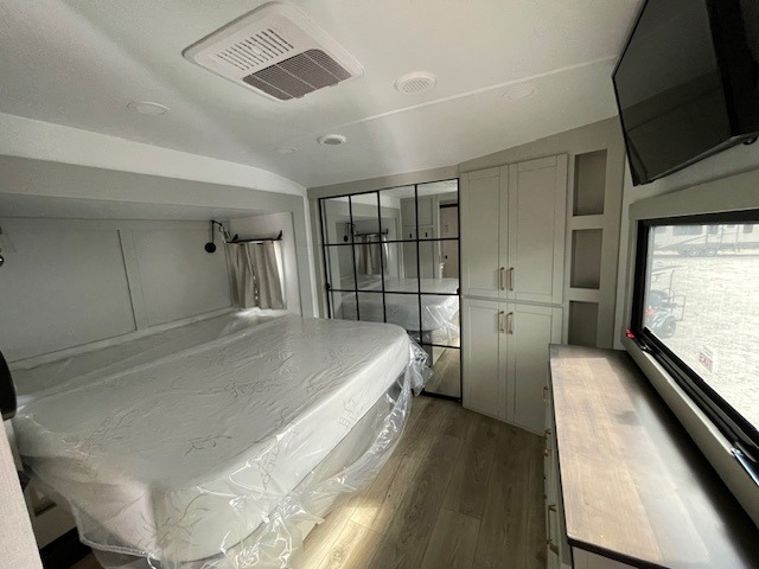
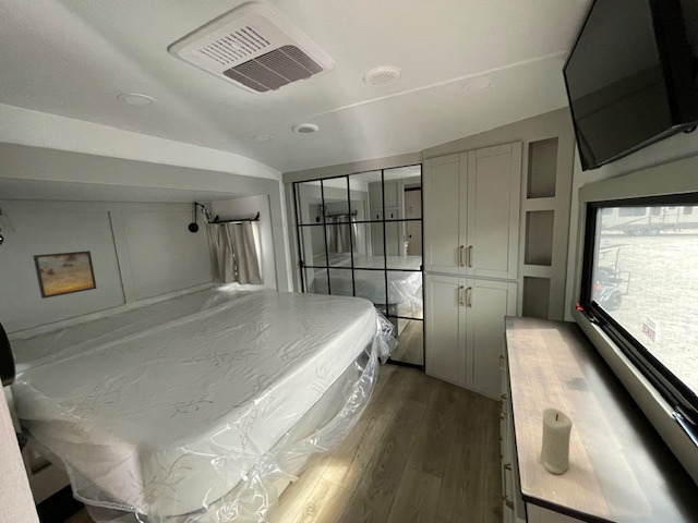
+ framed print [32,250,98,300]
+ candle [540,408,574,475]
